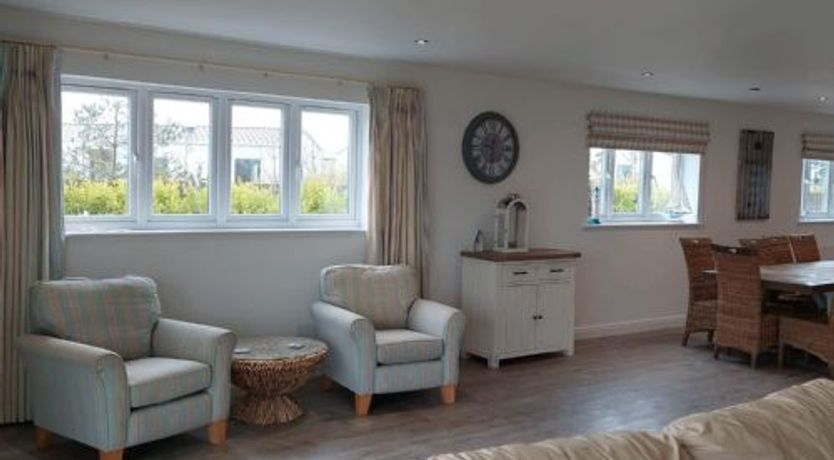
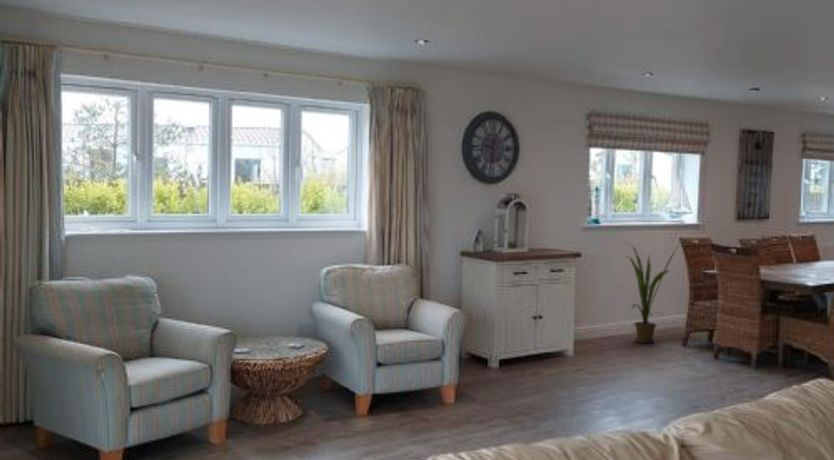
+ house plant [625,241,680,344]
